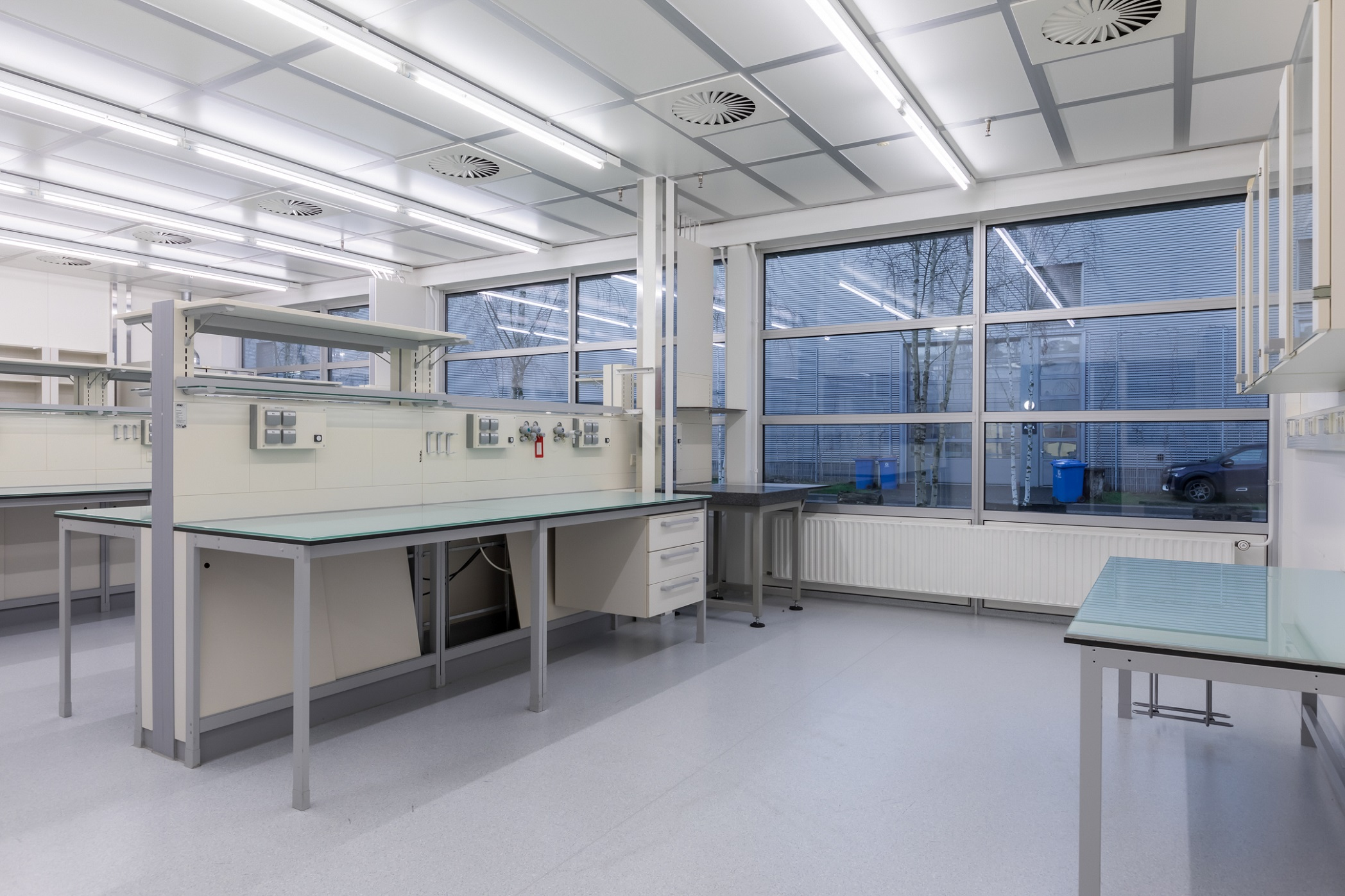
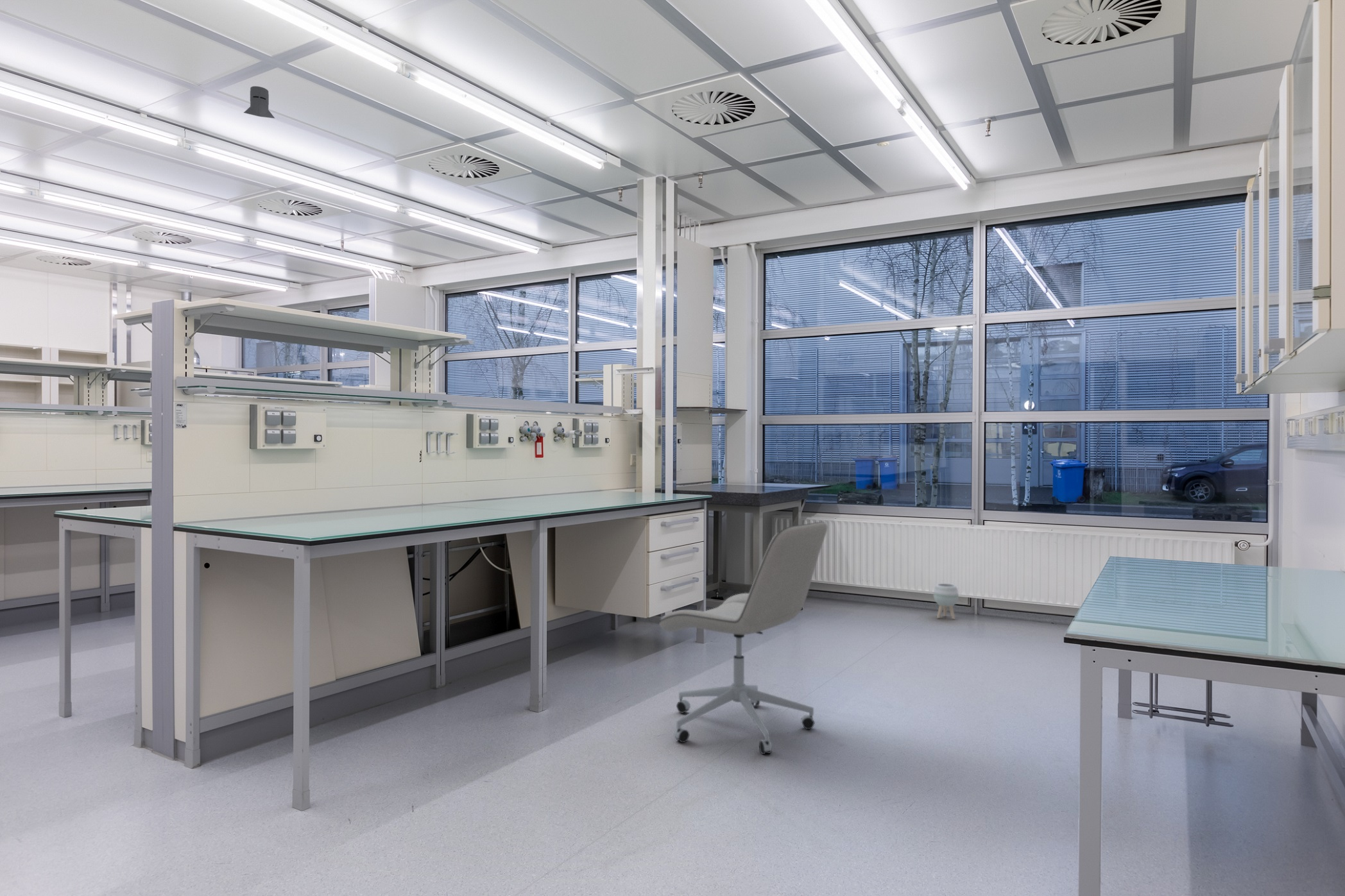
+ planter [933,583,959,620]
+ office chair [658,521,828,755]
+ knight helmet [243,85,275,119]
